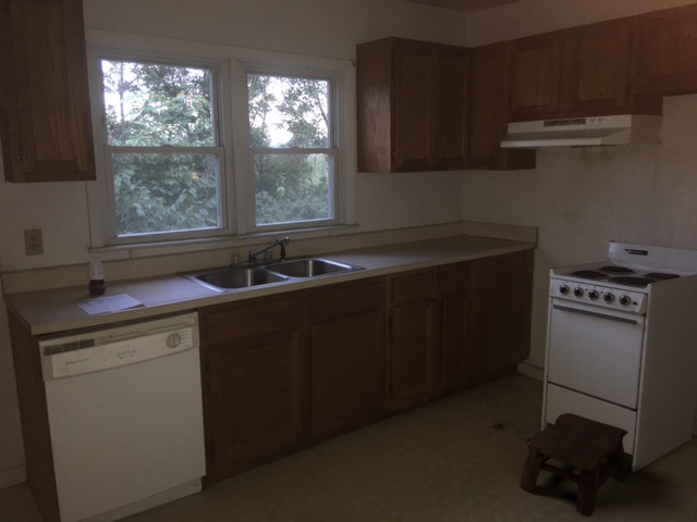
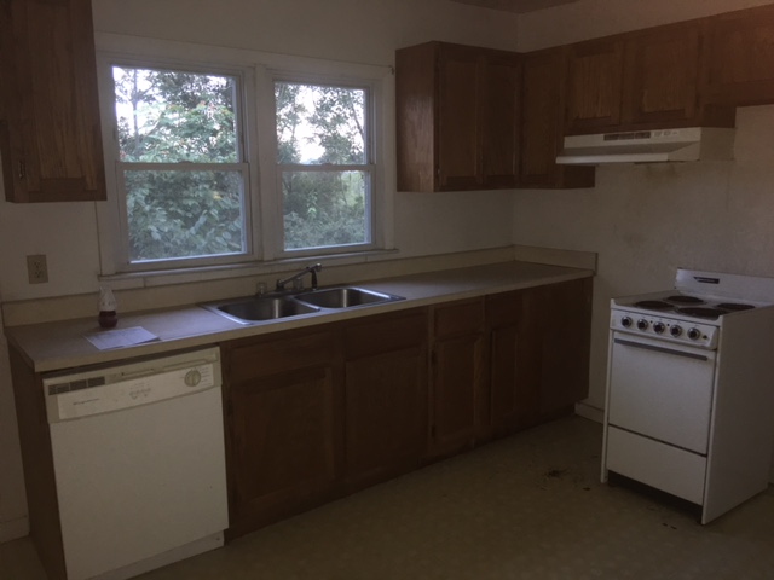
- stool [519,412,629,518]
